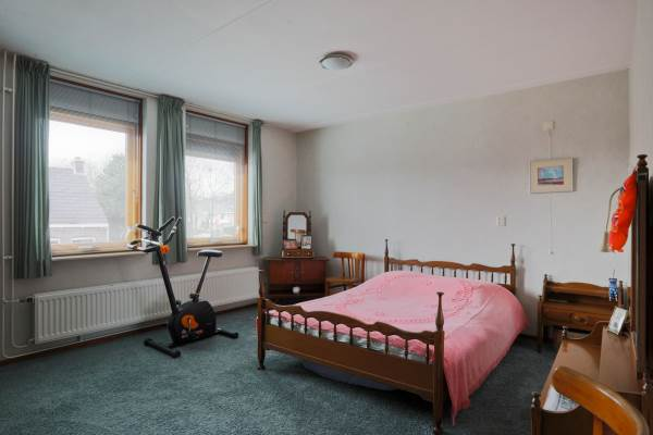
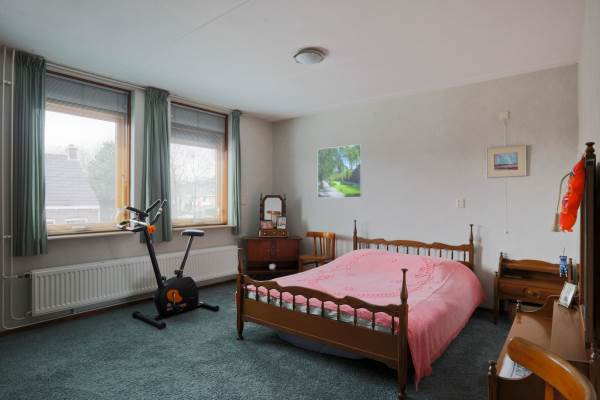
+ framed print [317,143,363,199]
